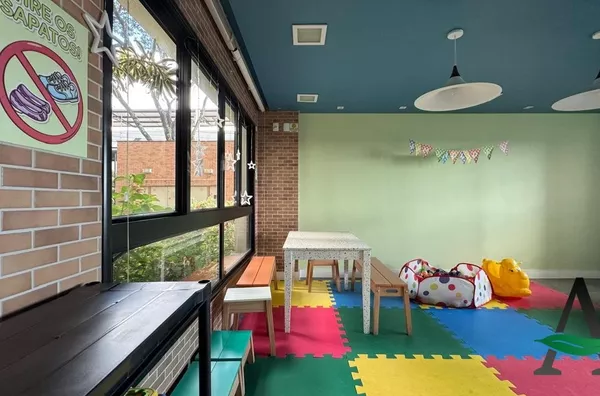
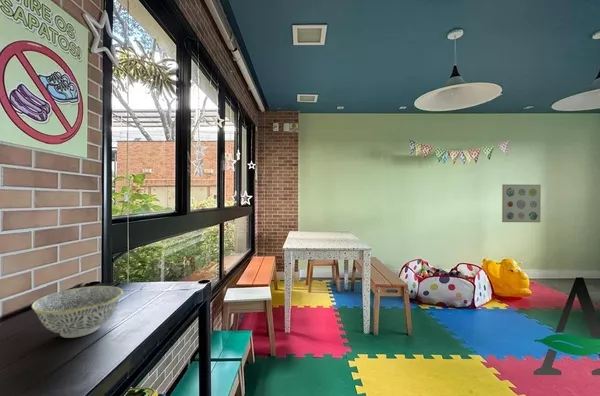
+ bowl [31,285,124,339]
+ wall art [501,183,542,223]
